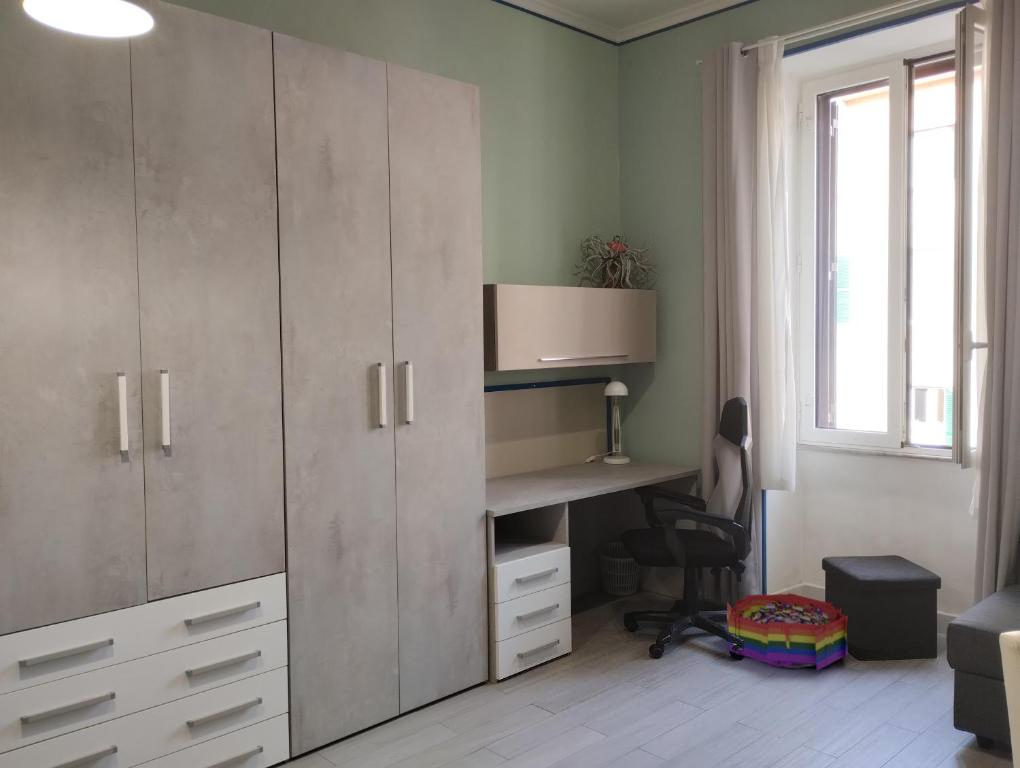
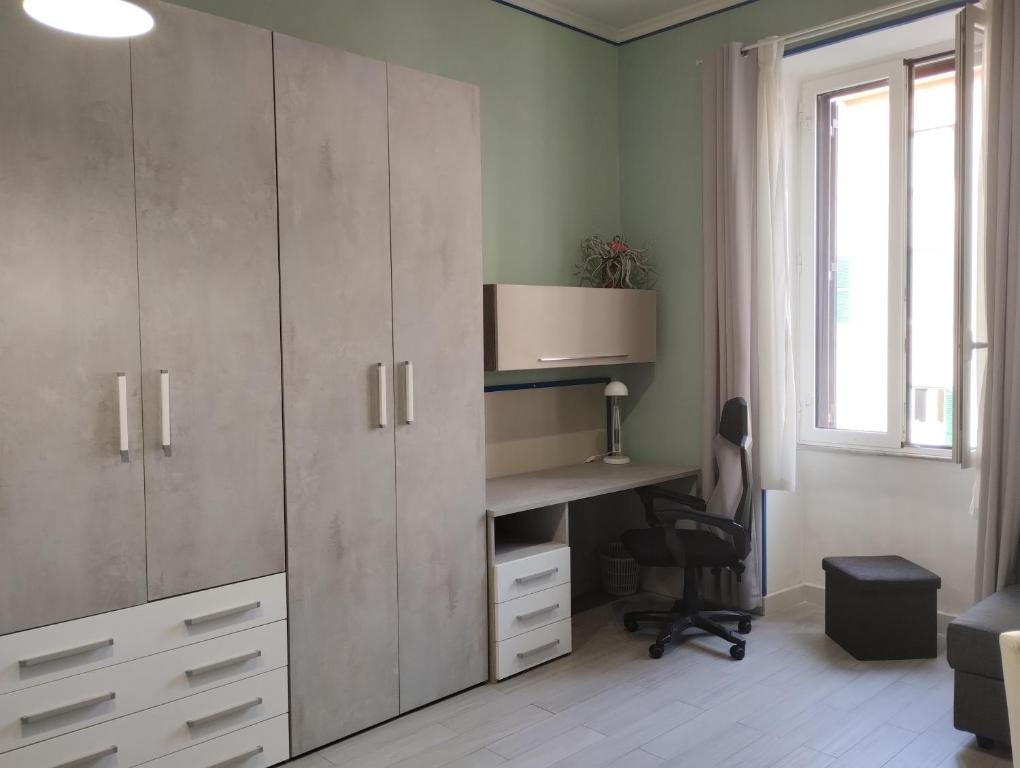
- storage bin [726,592,849,671]
